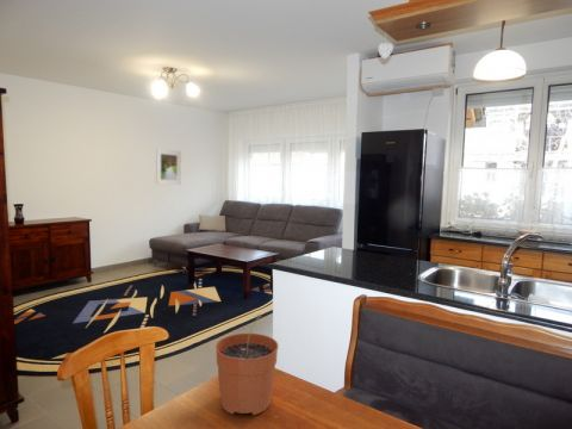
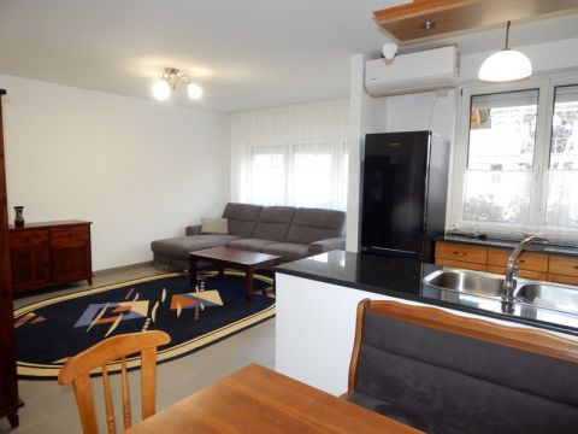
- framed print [155,148,182,186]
- plant pot [214,312,280,416]
